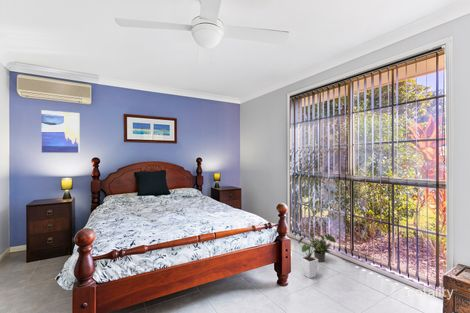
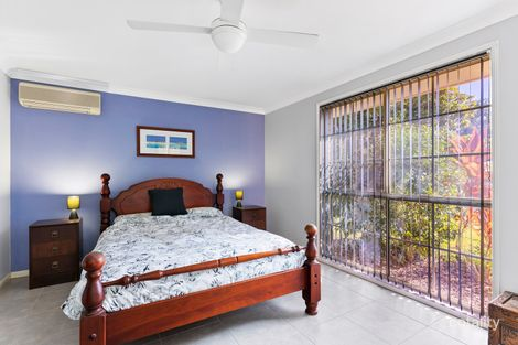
- potted plant [310,238,332,263]
- house plant [290,231,337,279]
- wall art [41,109,81,154]
